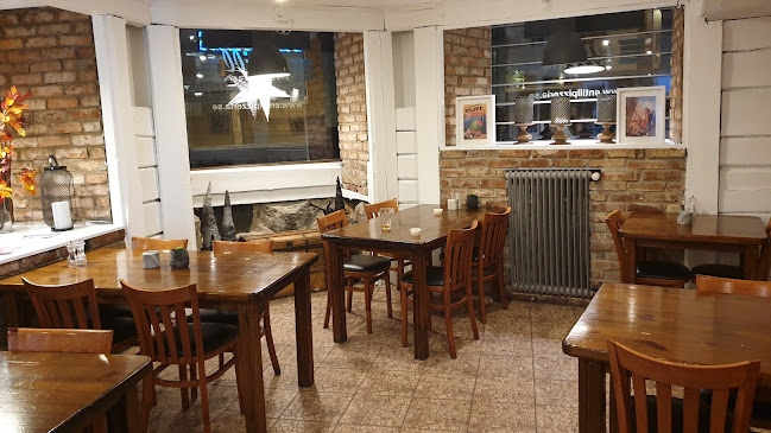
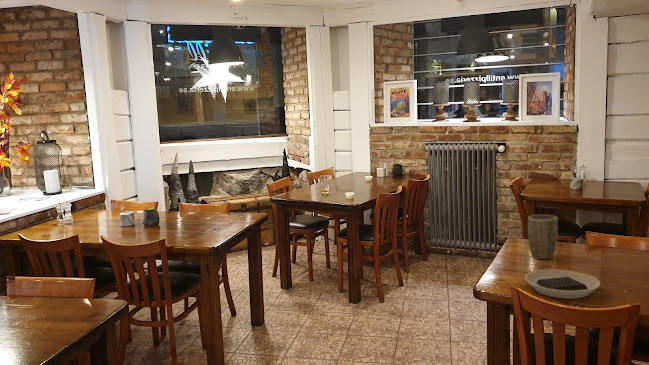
+ plant pot [527,214,559,260]
+ plate [524,268,601,299]
